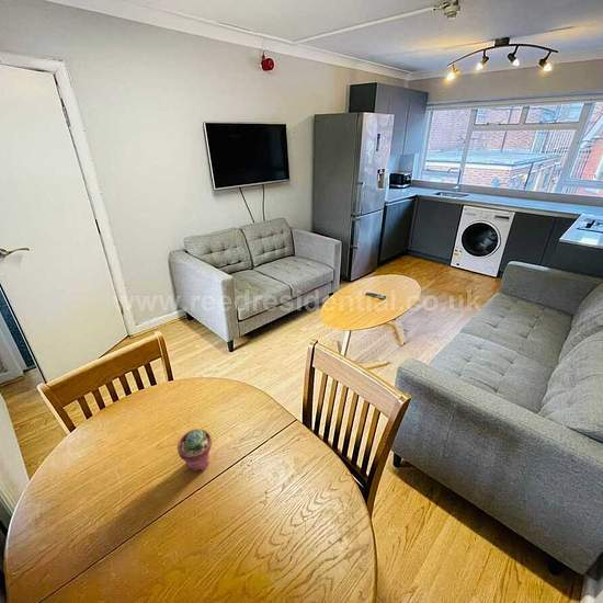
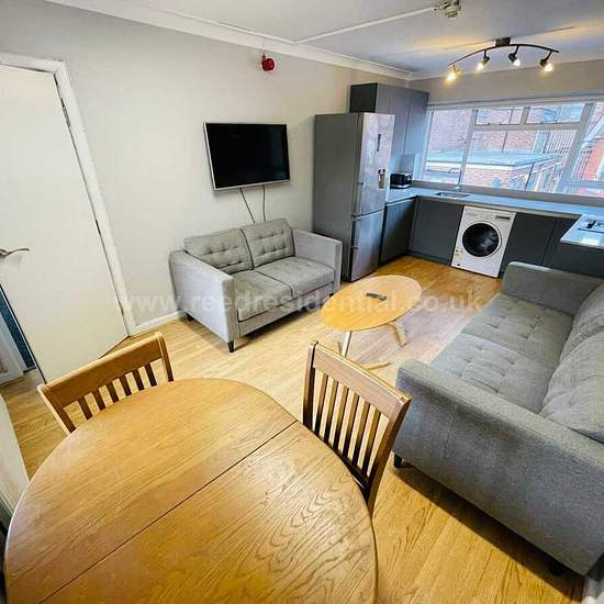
- potted succulent [177,428,213,473]
